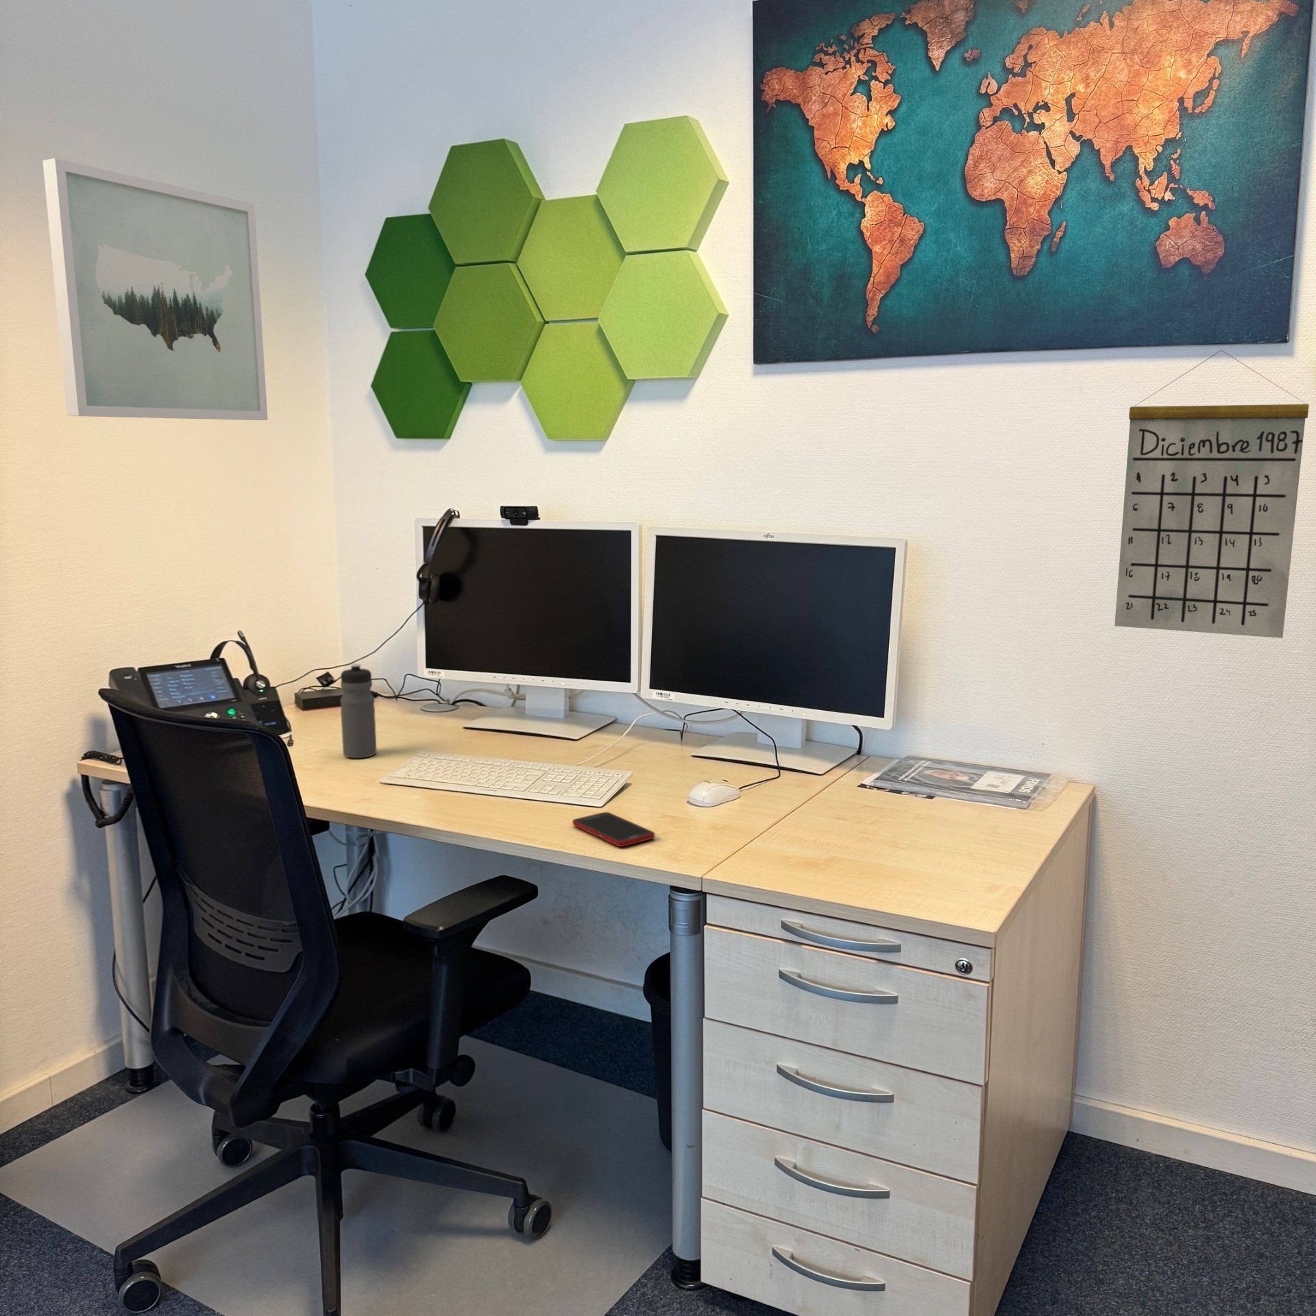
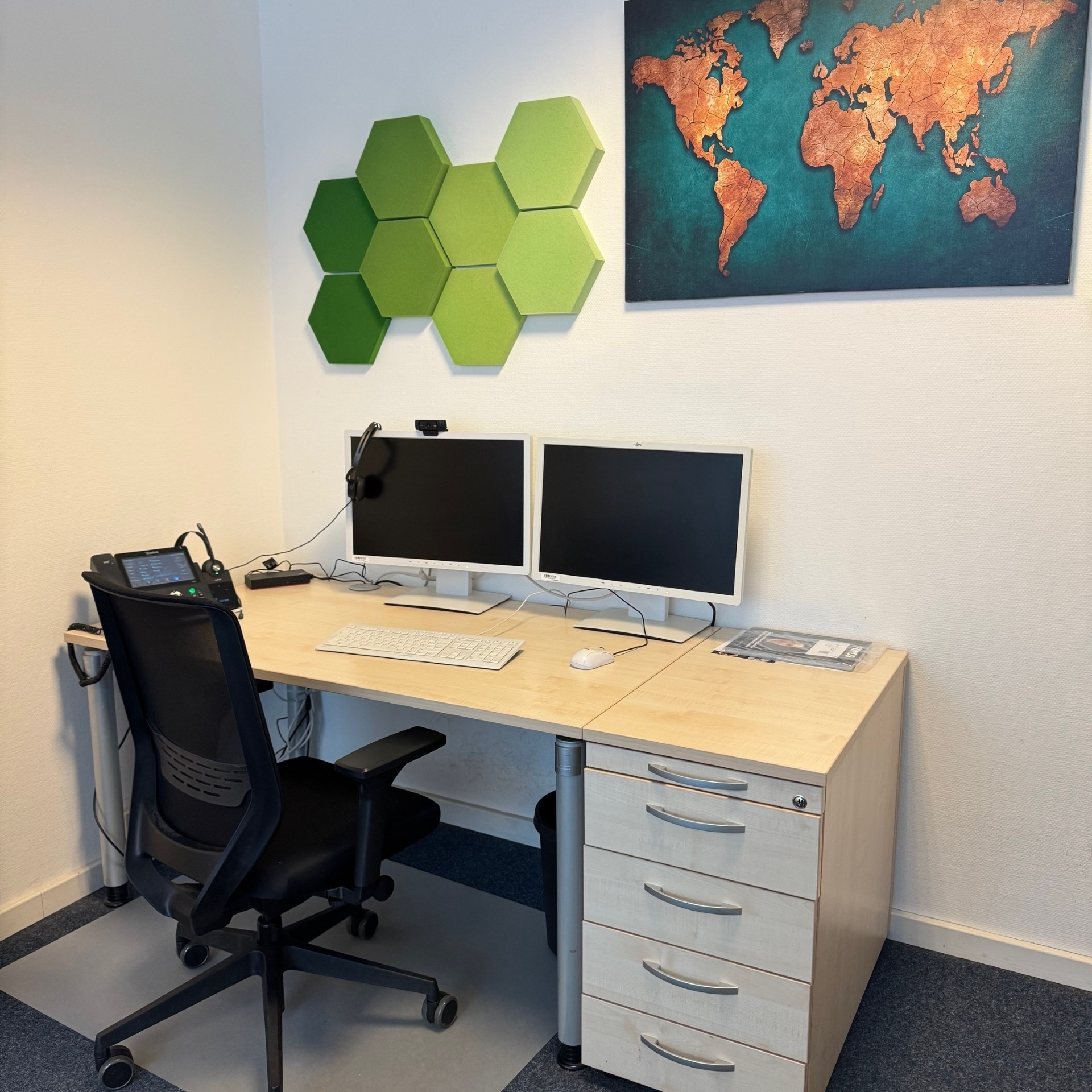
- cell phone [571,811,656,847]
- wall art [42,158,269,421]
- calendar [1114,349,1310,639]
- water bottle [340,663,377,759]
